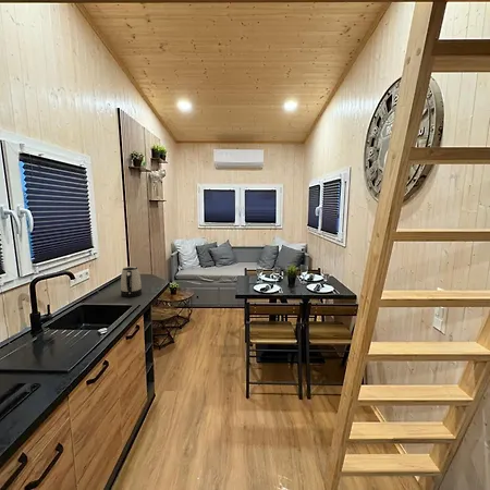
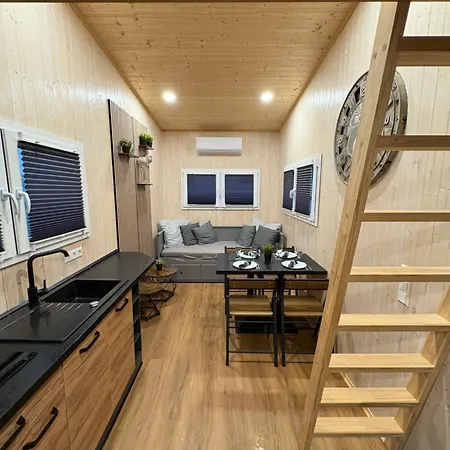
- kettle [120,266,143,298]
